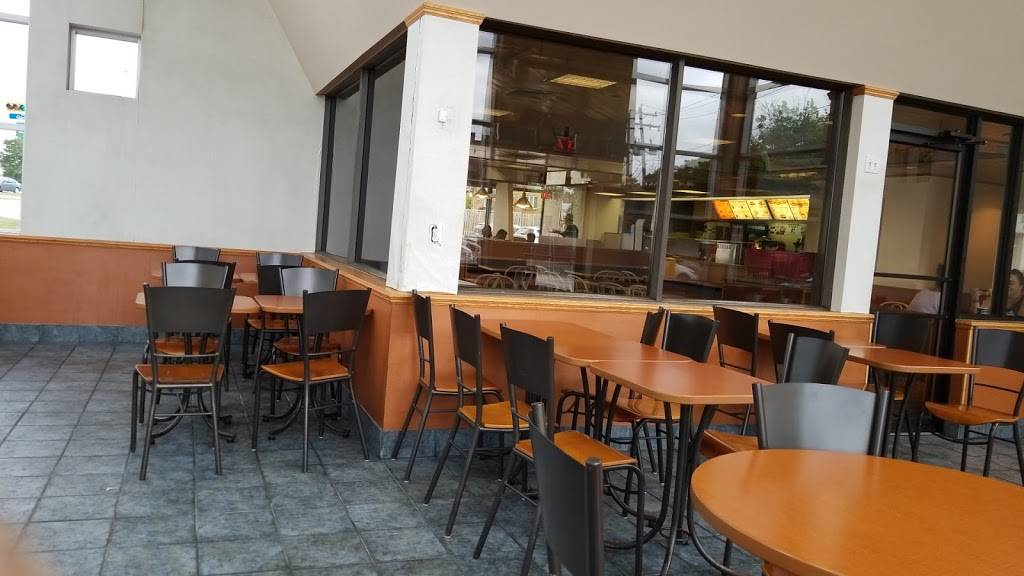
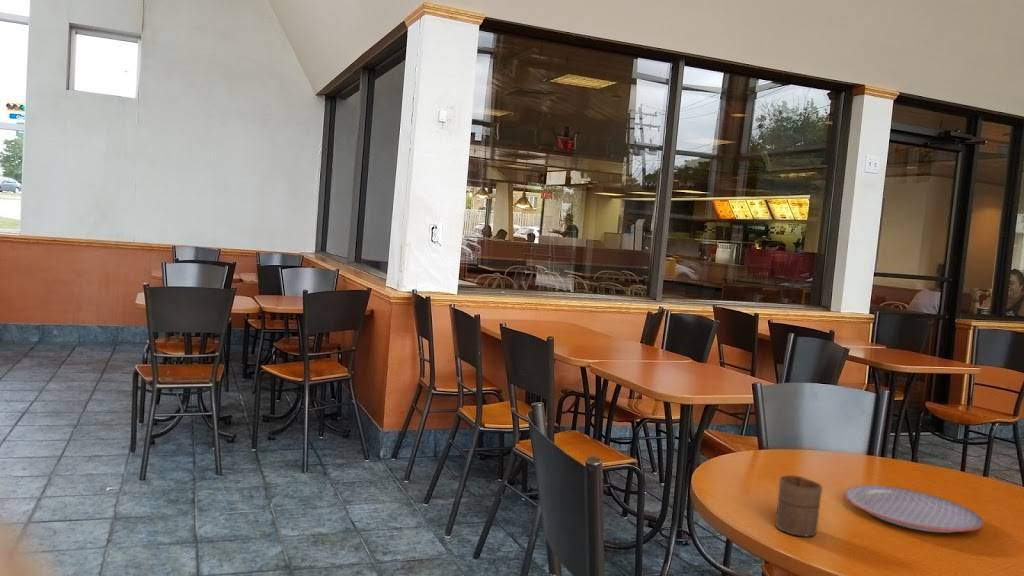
+ plate [844,484,985,534]
+ cup [775,474,823,537]
